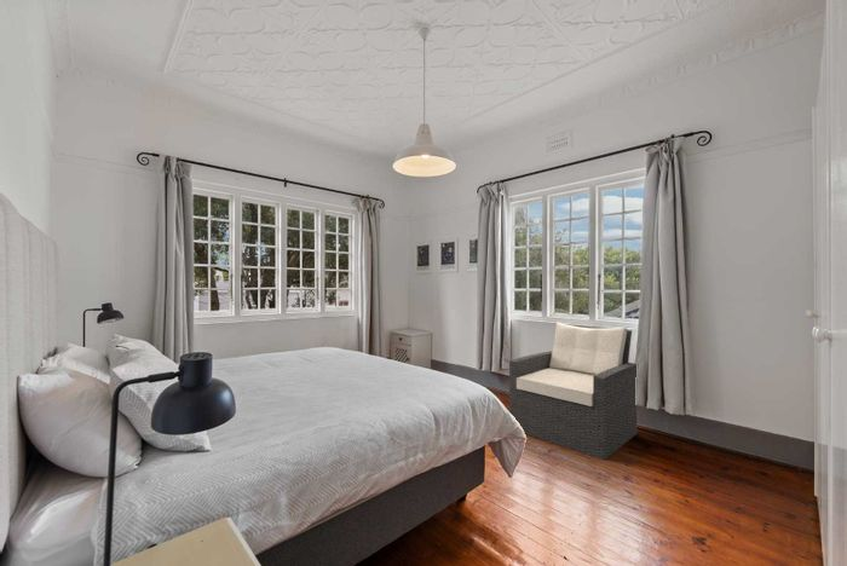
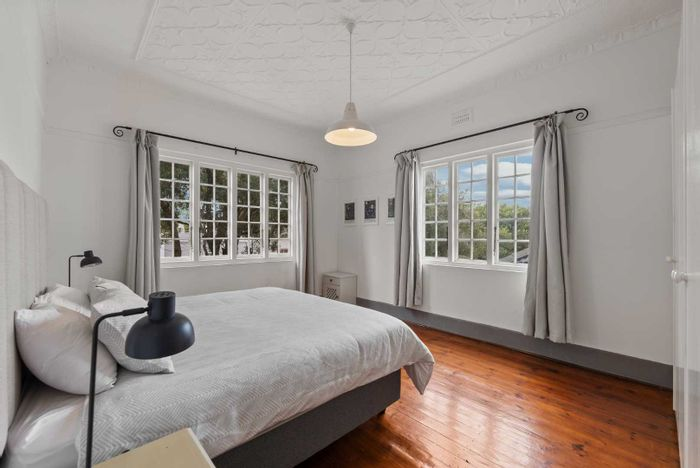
- armchair [508,320,639,461]
